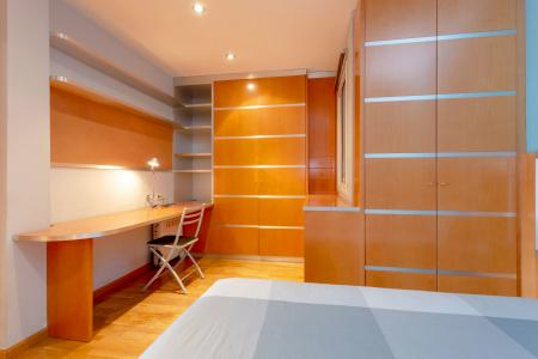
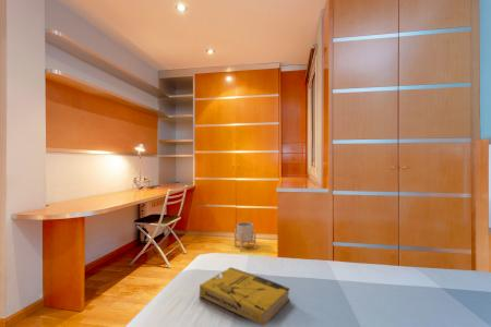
+ book [197,266,291,327]
+ planter [233,221,256,253]
